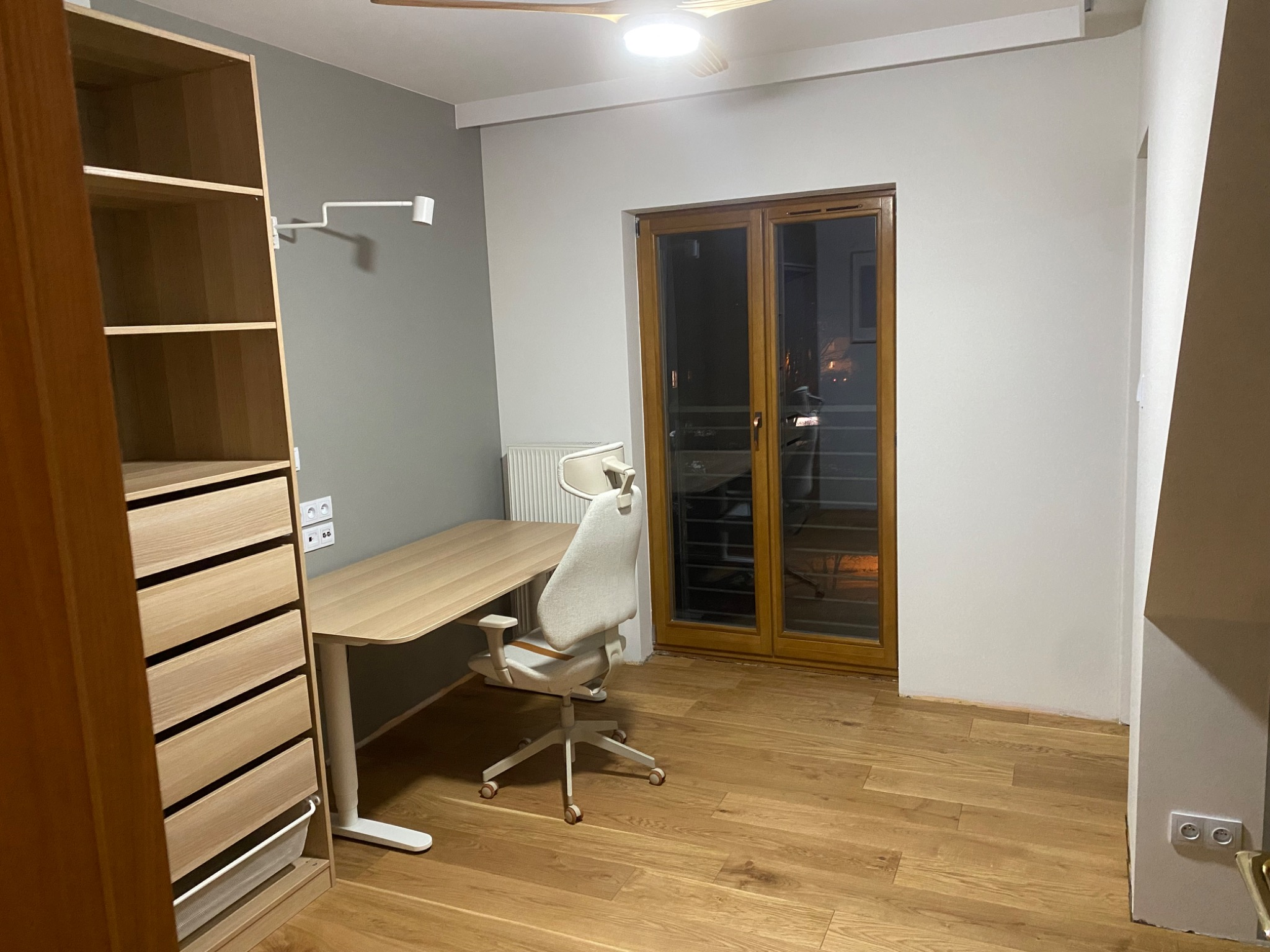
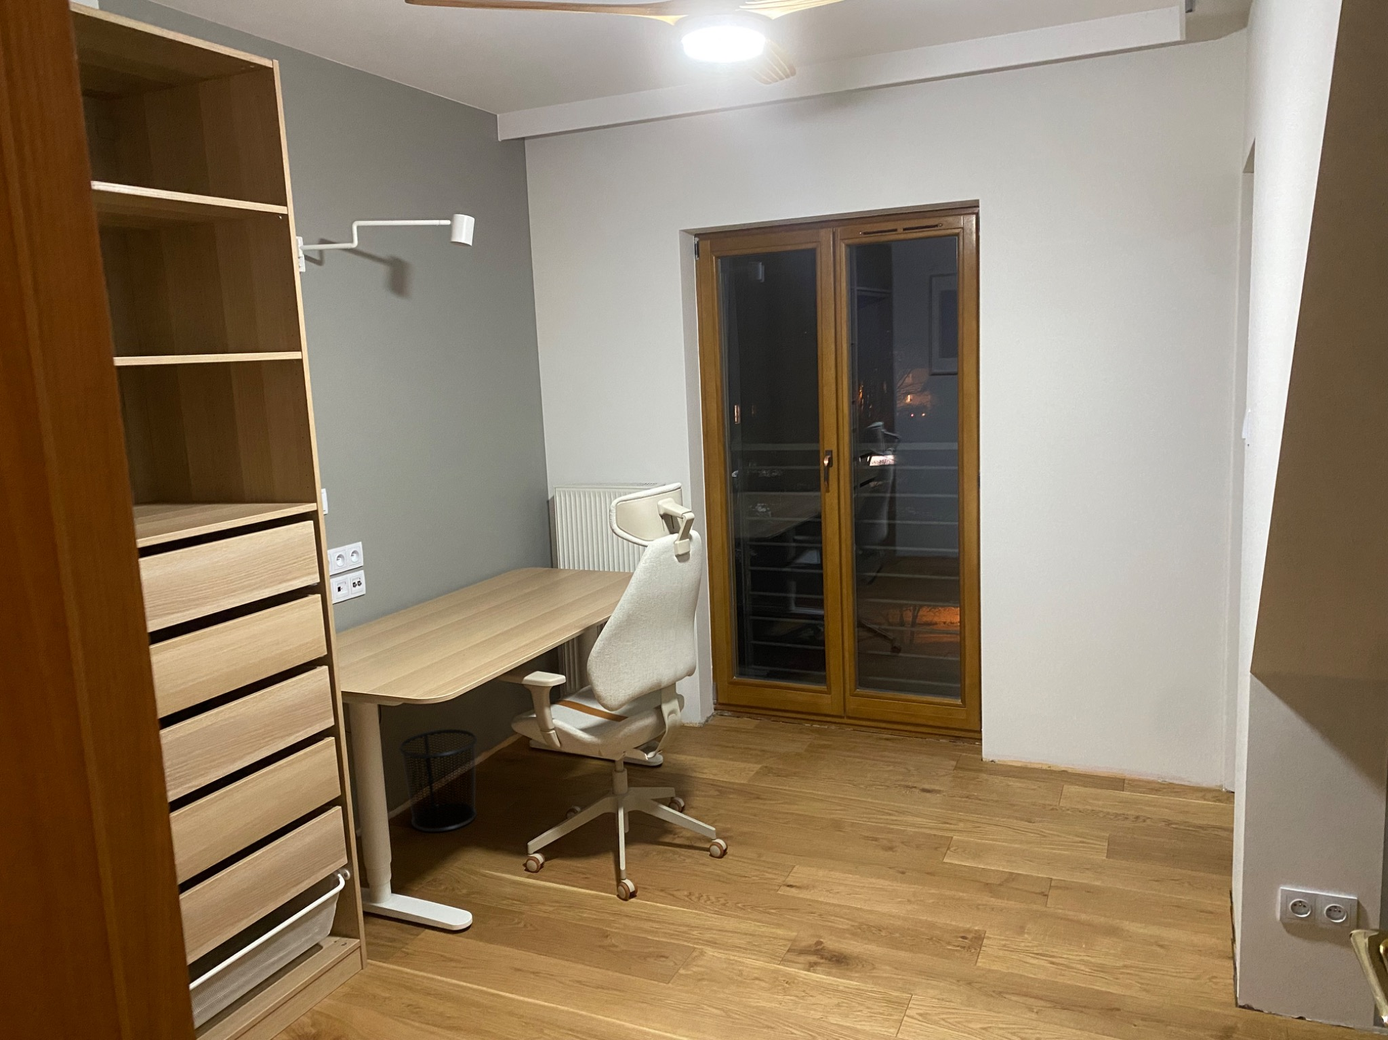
+ waste bin [399,729,478,832]
